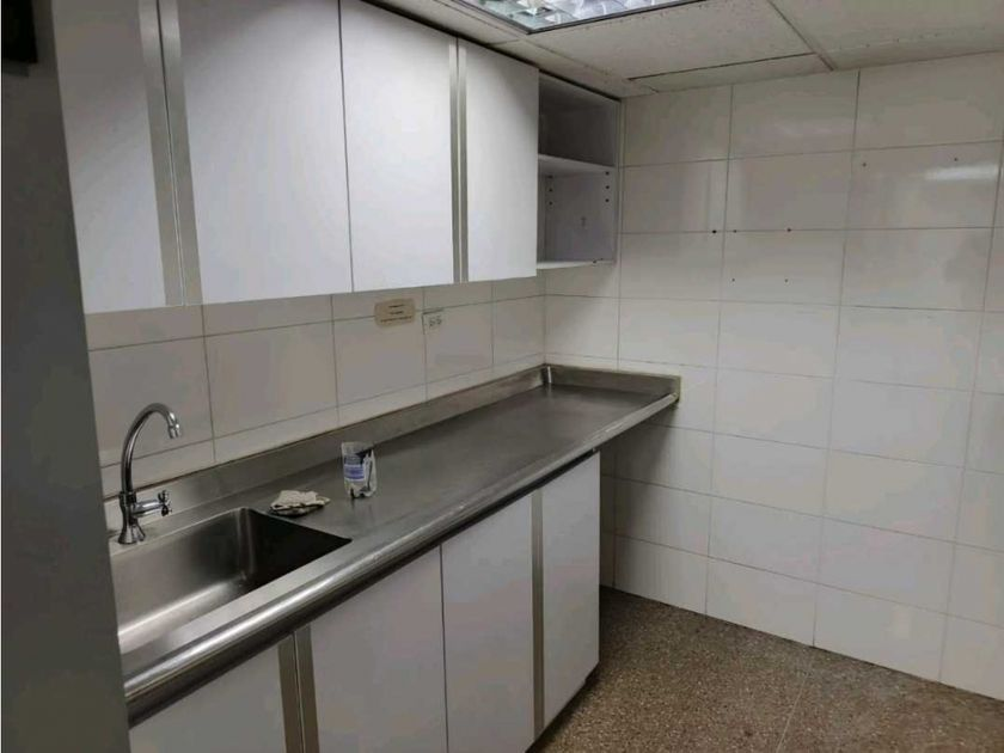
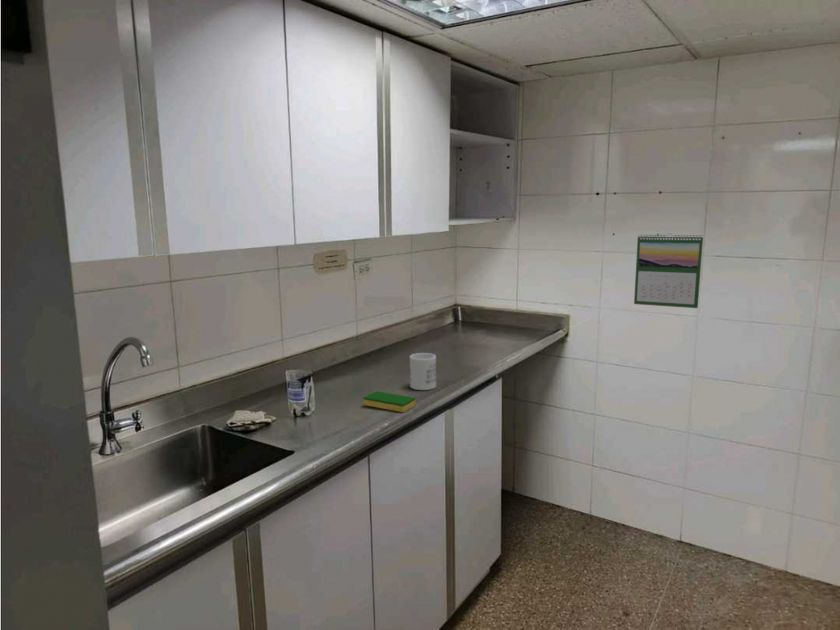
+ mug [409,352,437,391]
+ calendar [633,233,704,309]
+ dish sponge [362,390,417,413]
